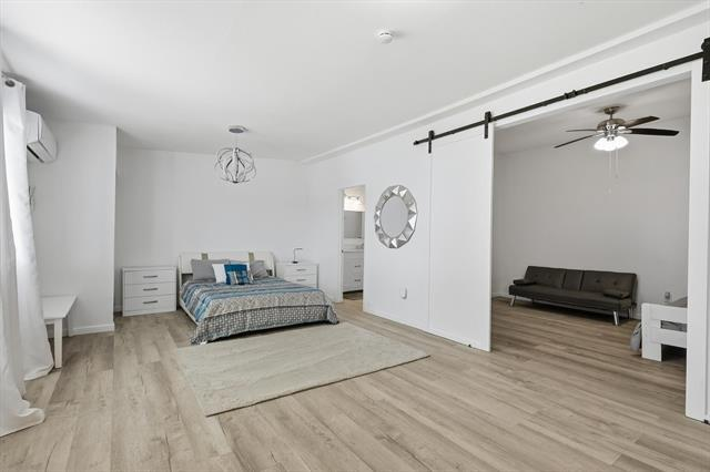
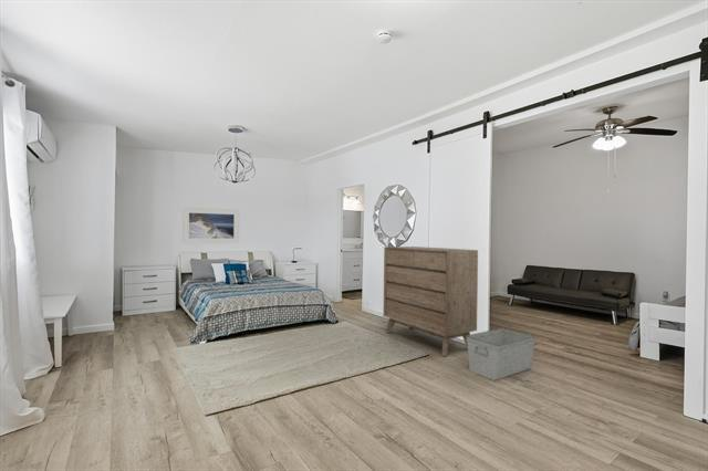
+ dresser [383,245,479,357]
+ storage bin [467,327,537,381]
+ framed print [181,206,240,244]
